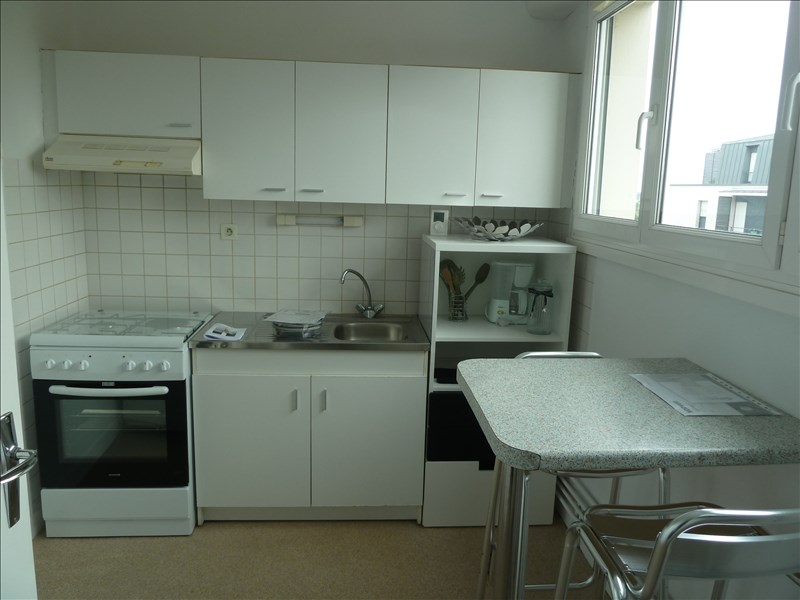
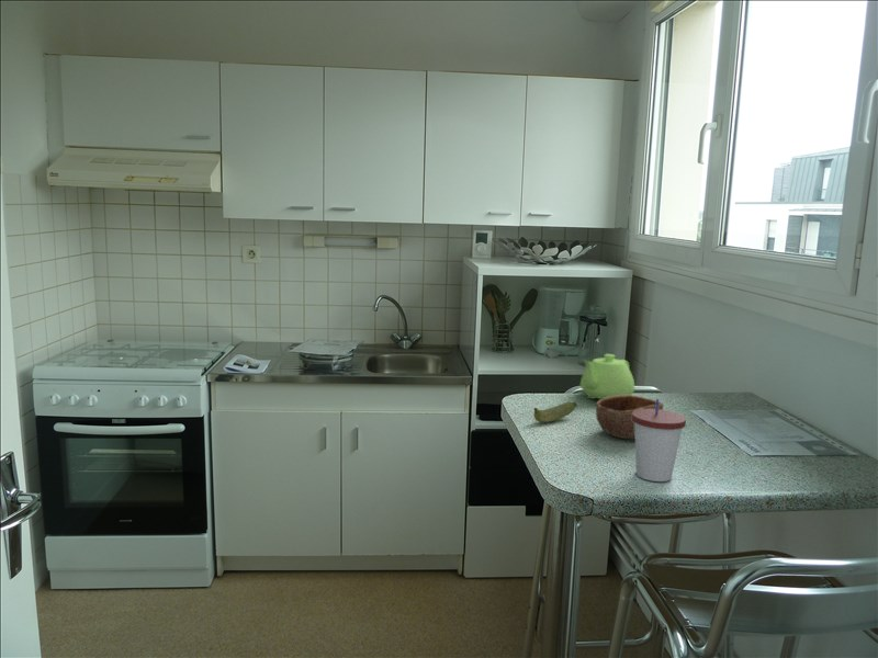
+ banana [533,401,578,423]
+ bowl [595,395,664,440]
+ teapot [579,353,635,400]
+ cup [632,398,687,483]
